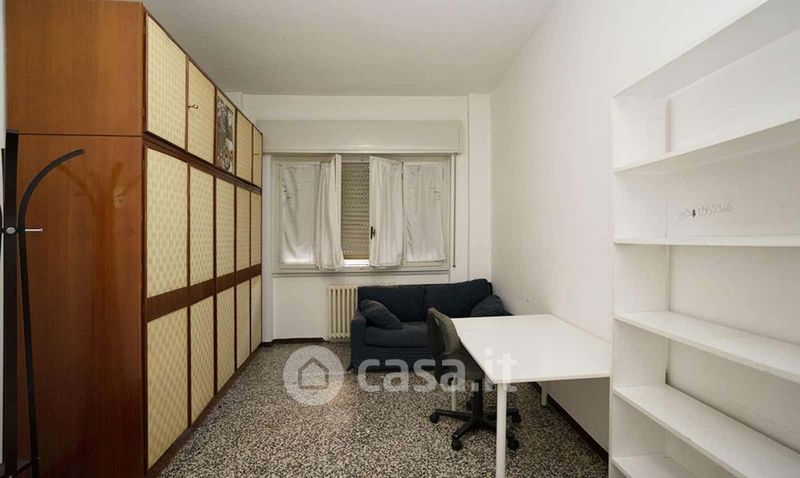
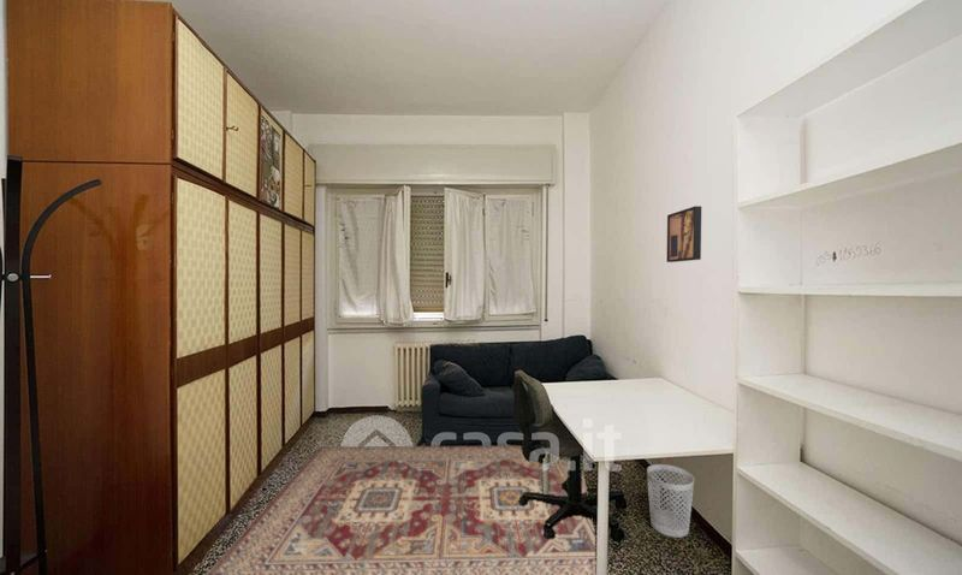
+ rug [204,444,596,575]
+ wall art [666,204,702,263]
+ wastebasket [646,463,695,539]
